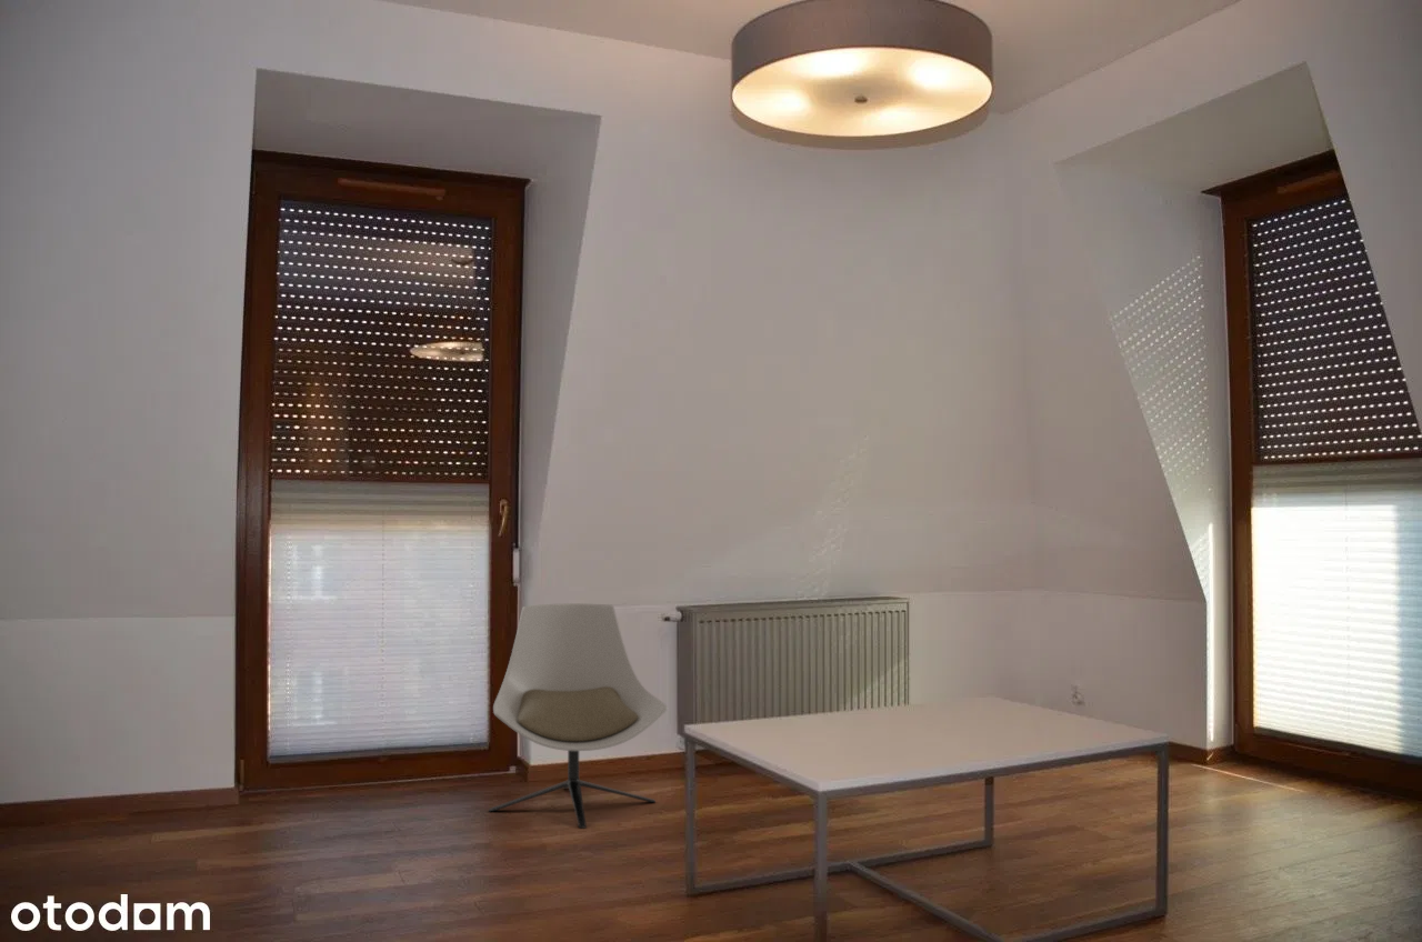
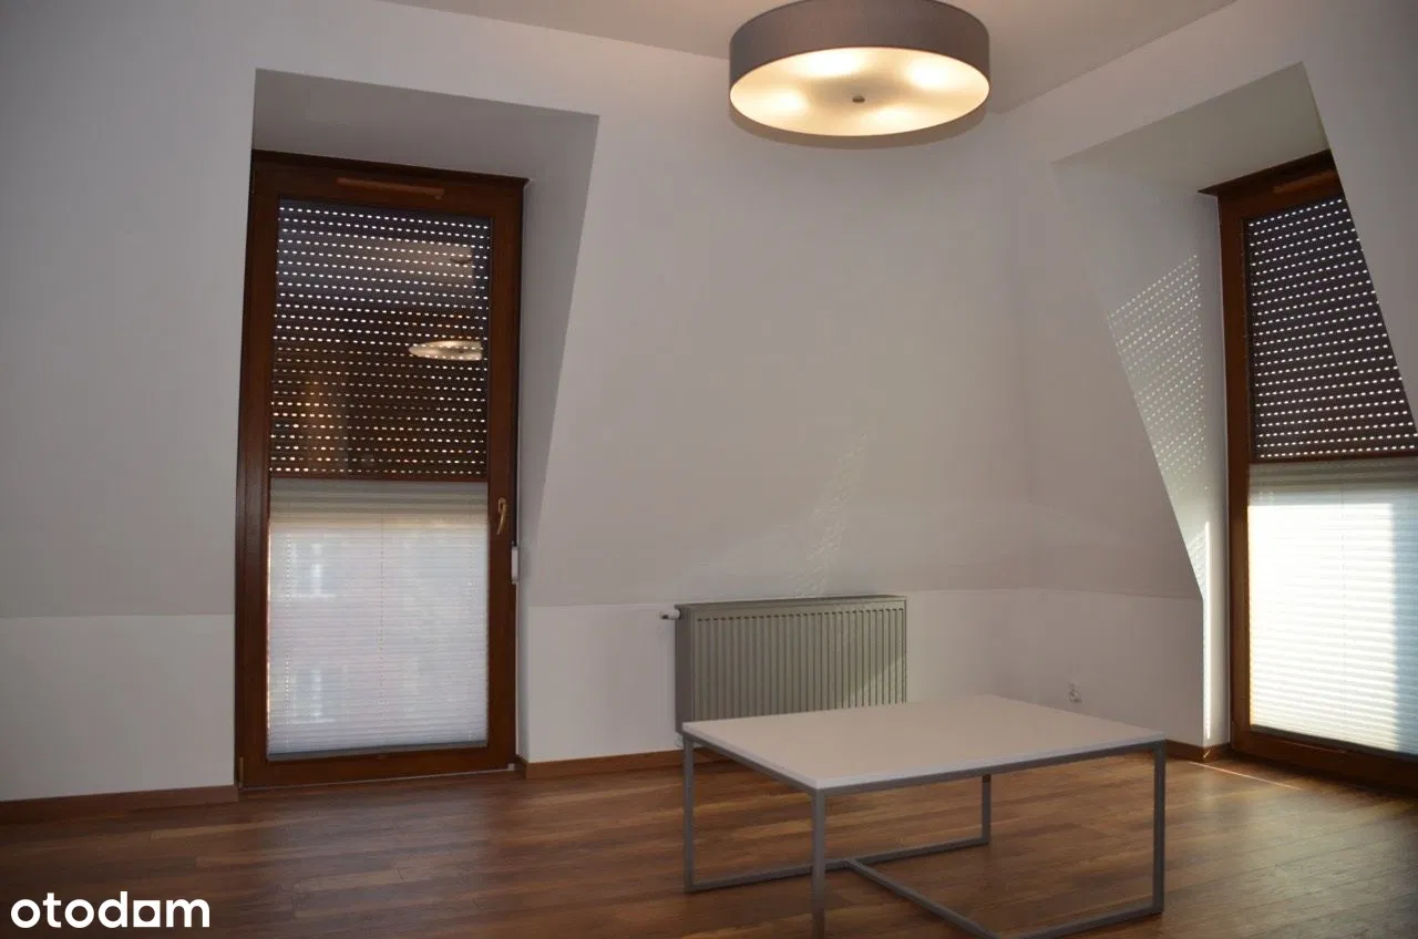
- chair [488,602,670,830]
